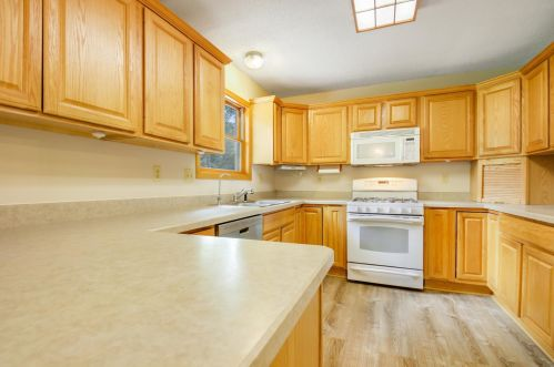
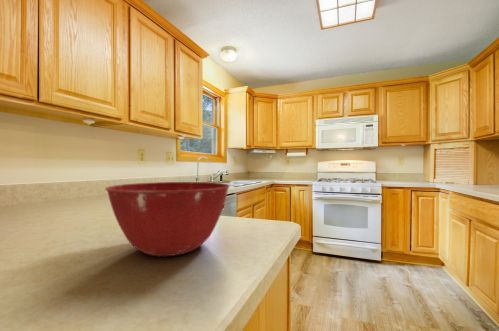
+ mixing bowl [104,181,231,257]
